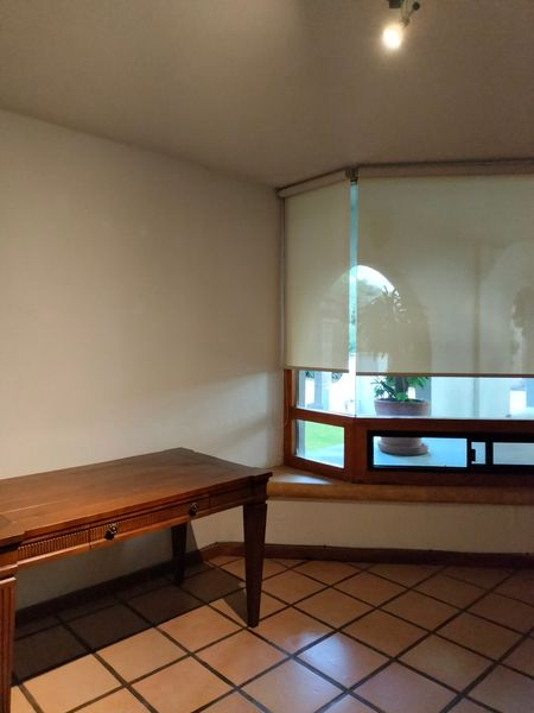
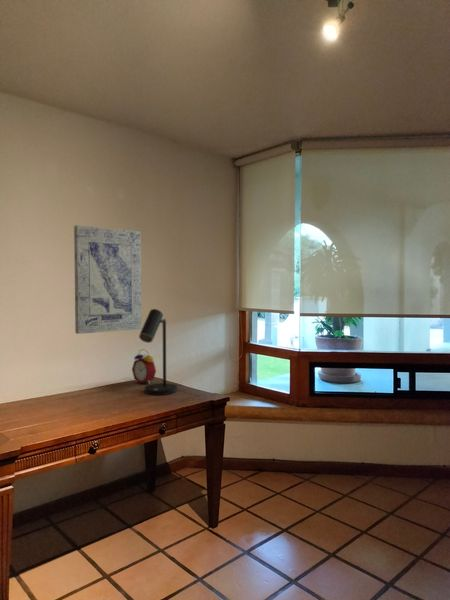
+ alarm clock [131,348,157,385]
+ wall art [73,224,143,335]
+ desk lamp [138,308,178,396]
